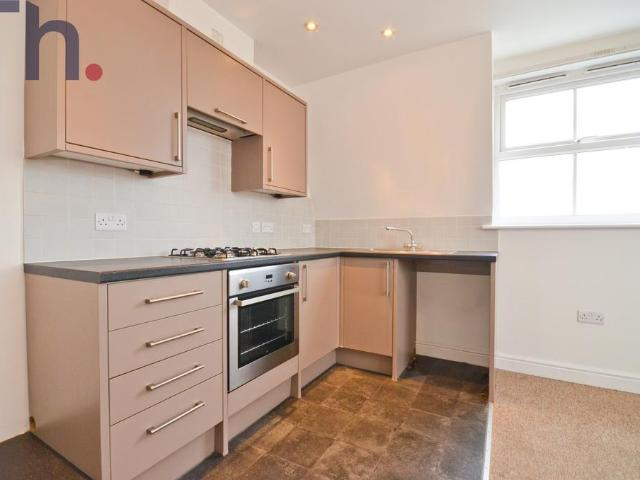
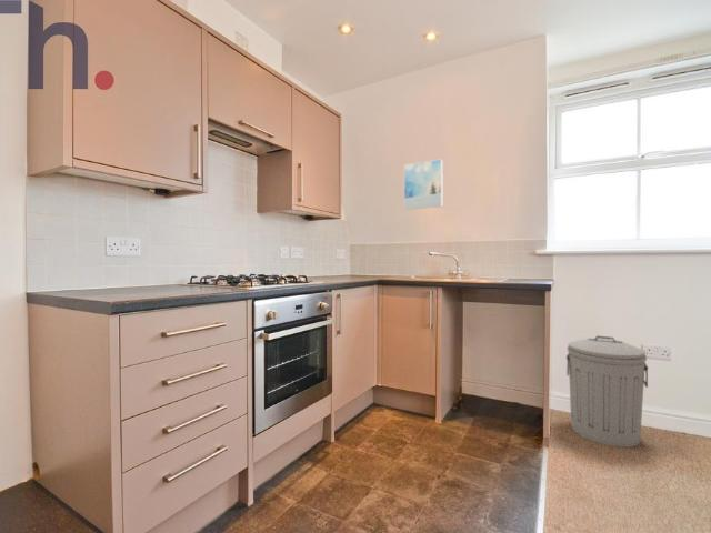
+ trash can [565,334,649,449]
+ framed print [403,159,444,211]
